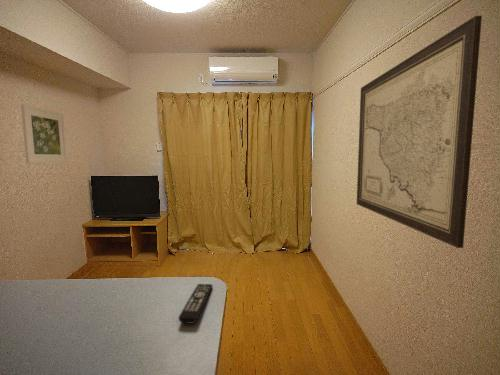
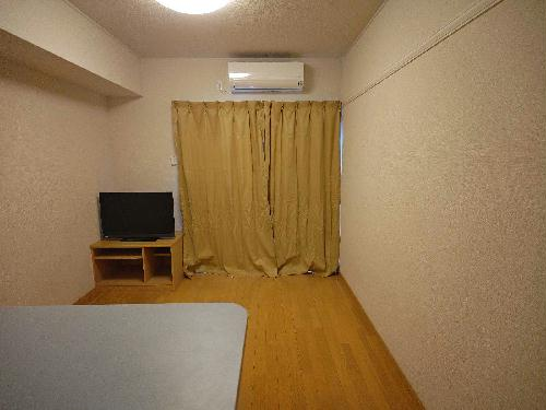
- wall art [356,15,483,249]
- remote control [178,283,213,325]
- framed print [20,103,68,164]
